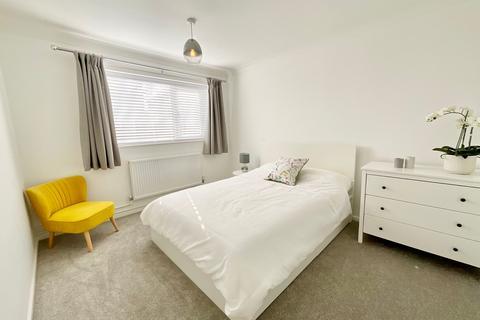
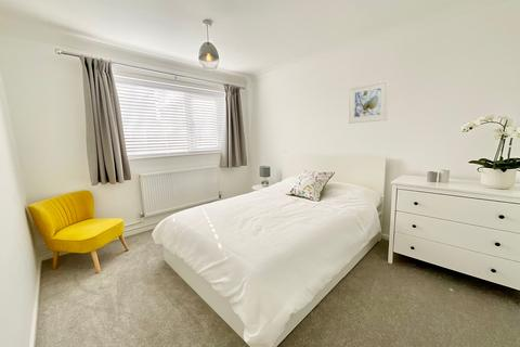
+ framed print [348,79,390,125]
